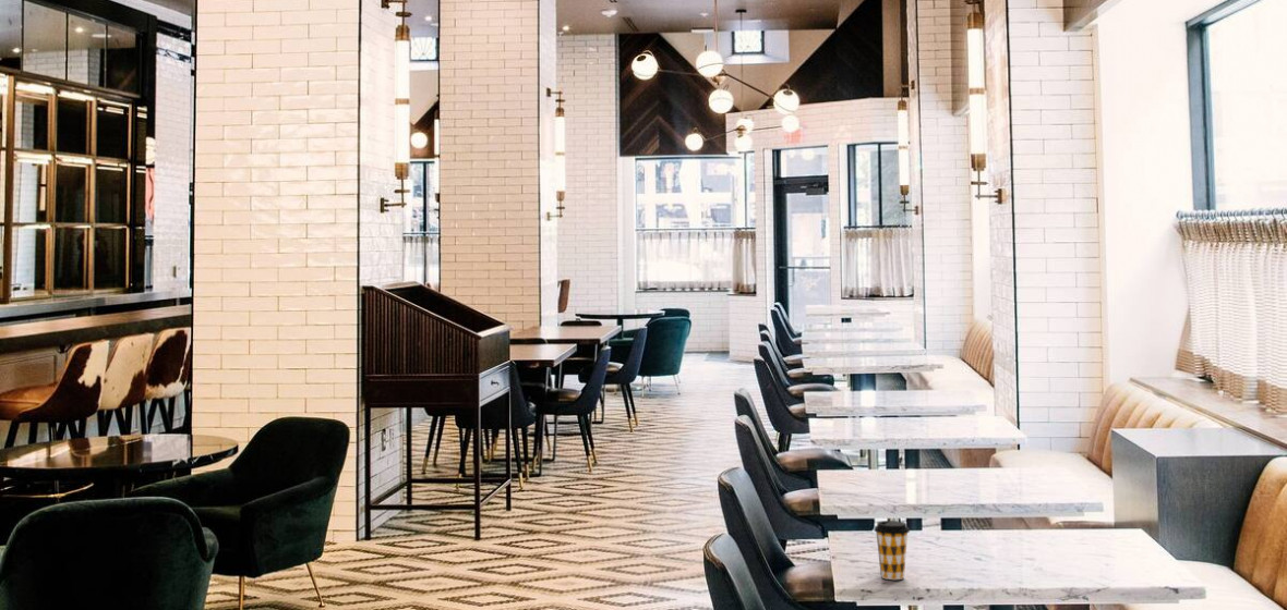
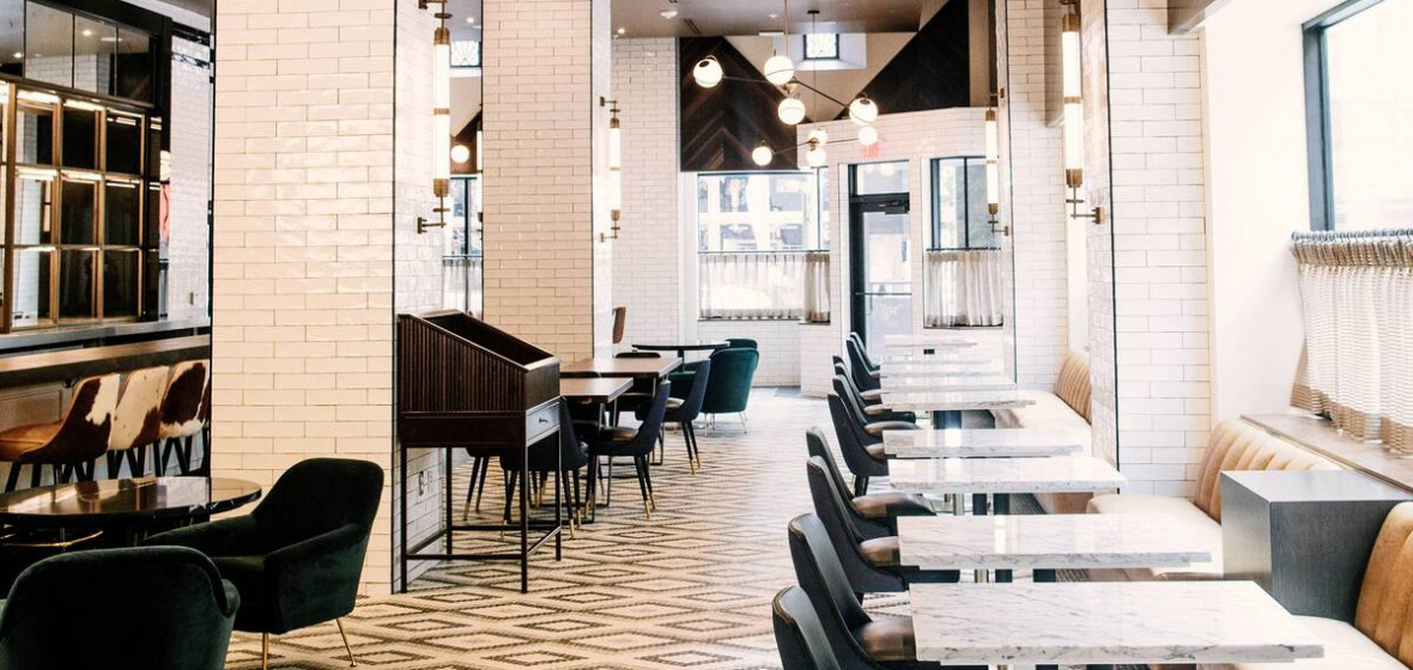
- coffee cup [874,520,911,581]
